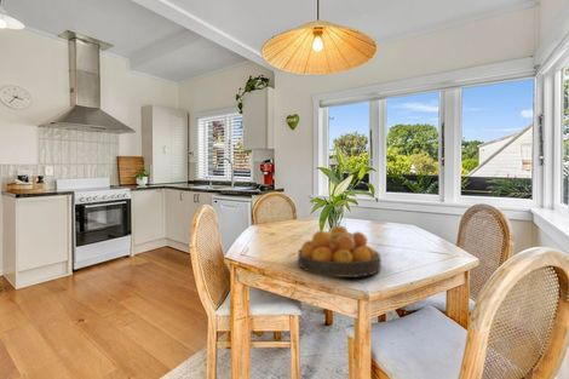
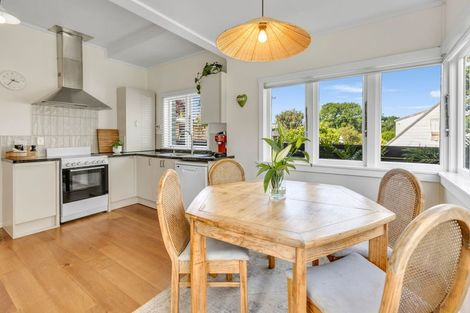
- fruit bowl [297,225,383,278]
